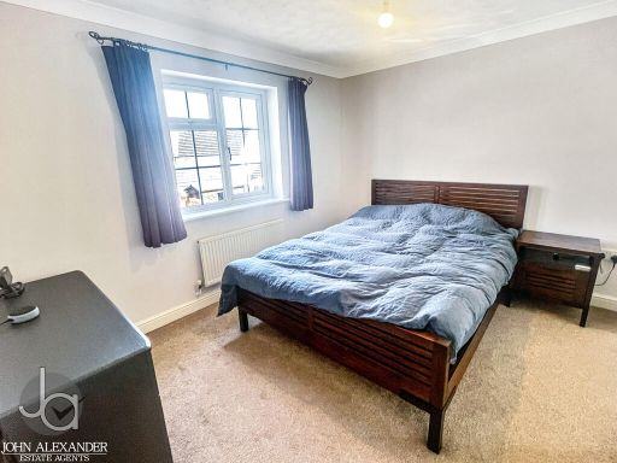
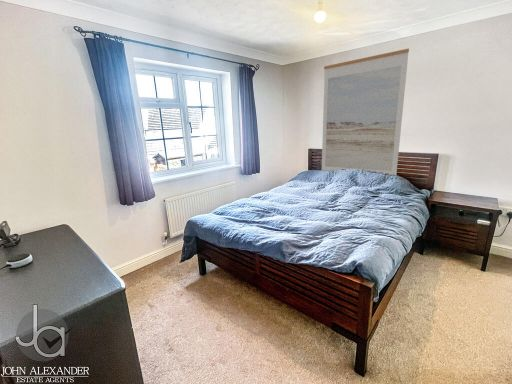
+ wall art [321,48,410,176]
